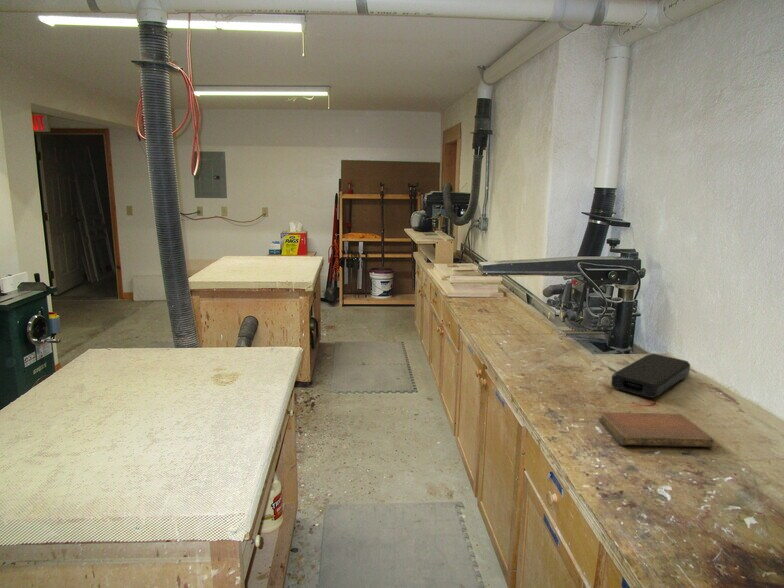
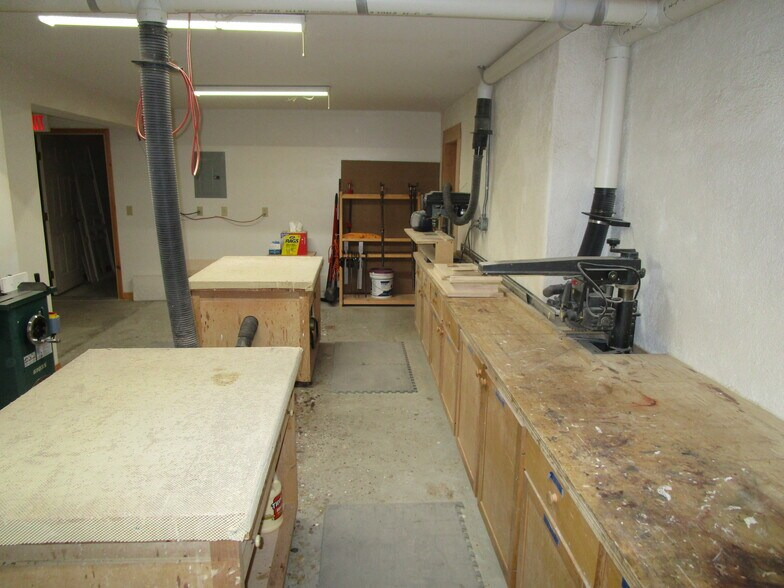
- notebook [598,411,715,448]
- power bank [610,353,691,399]
